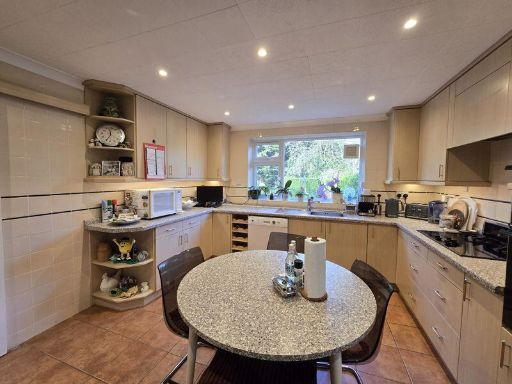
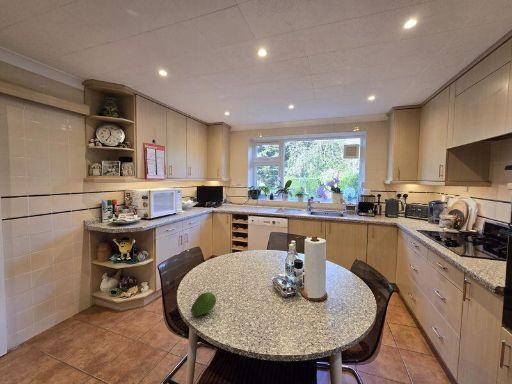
+ fruit [190,291,217,317]
